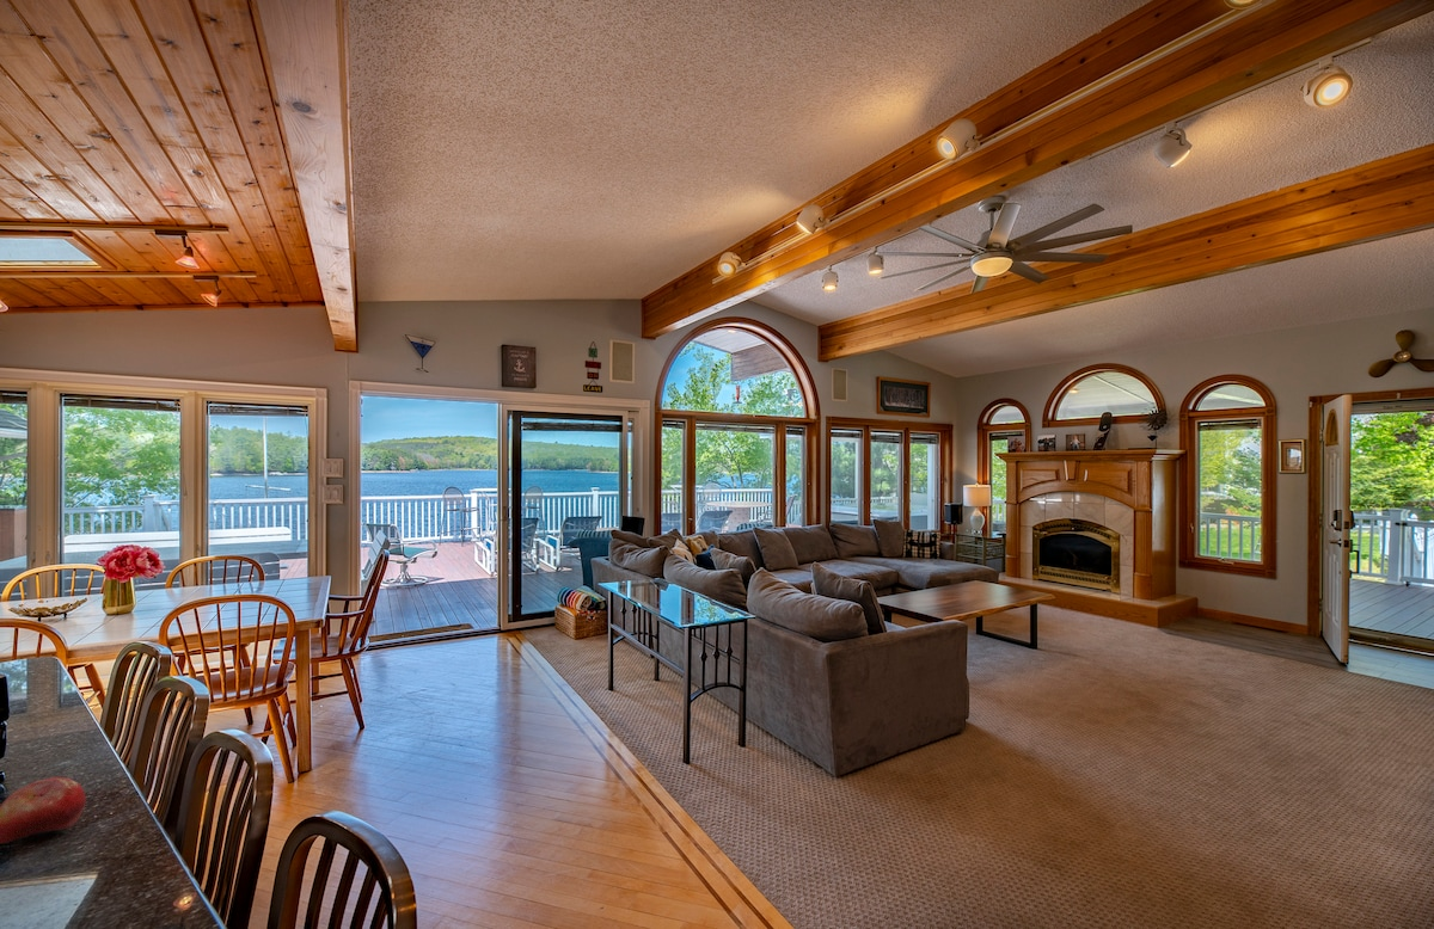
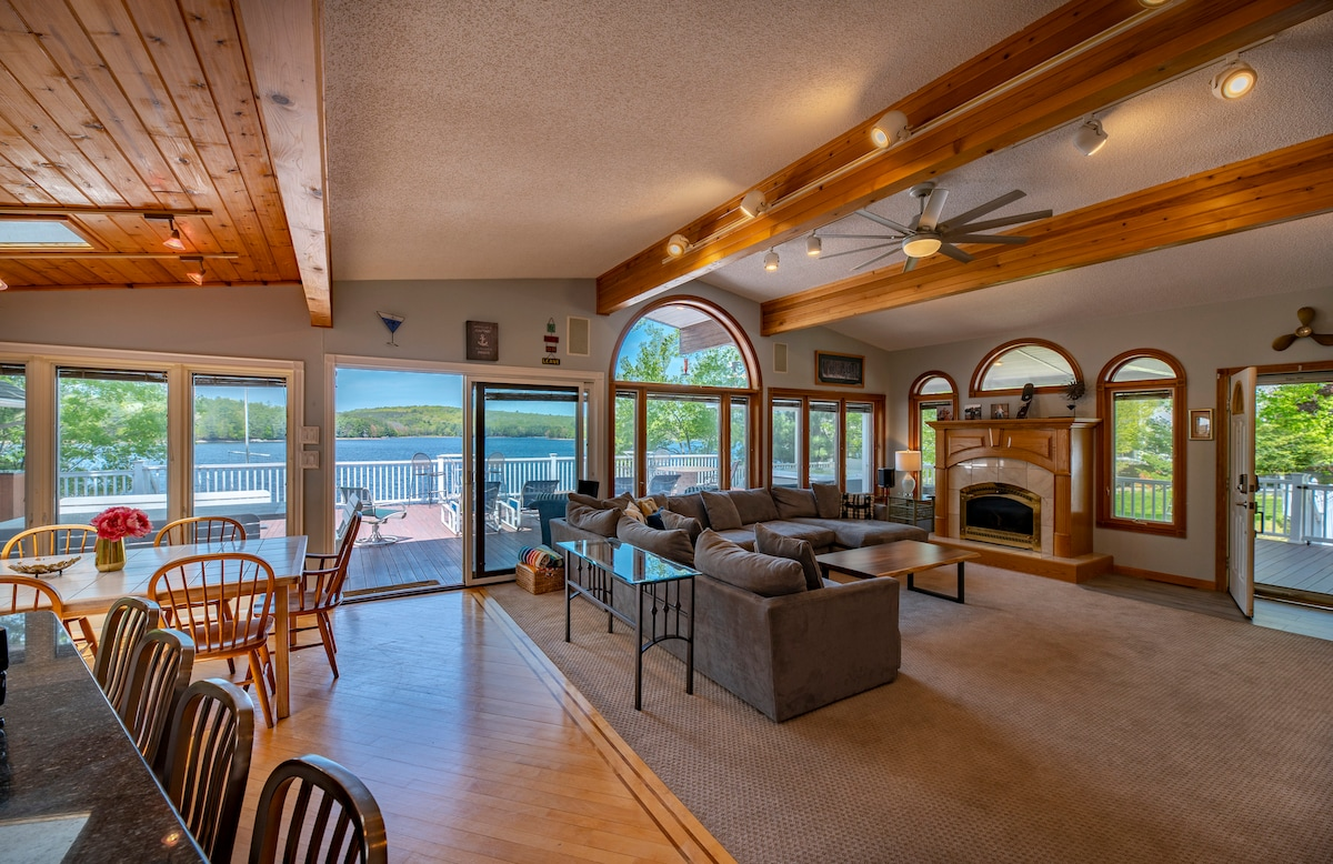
- fruit [0,776,87,844]
